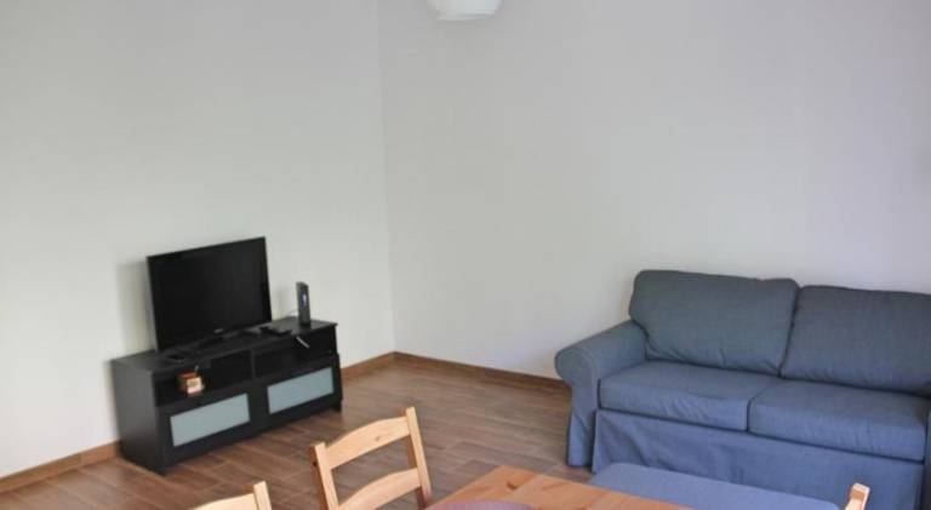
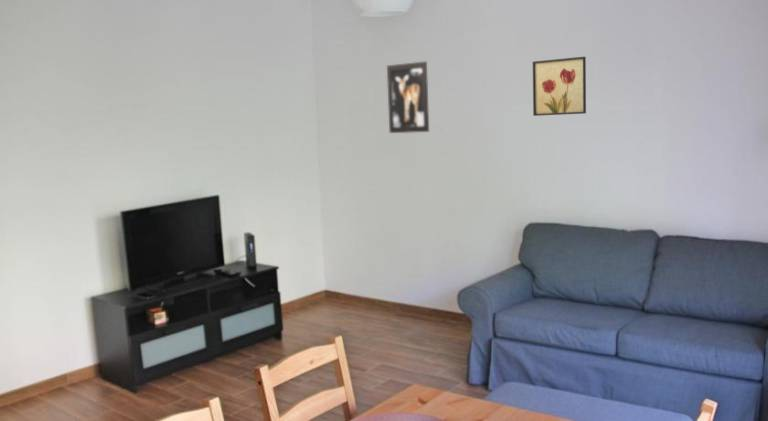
+ wall art [532,56,587,117]
+ wall art [386,60,430,134]
